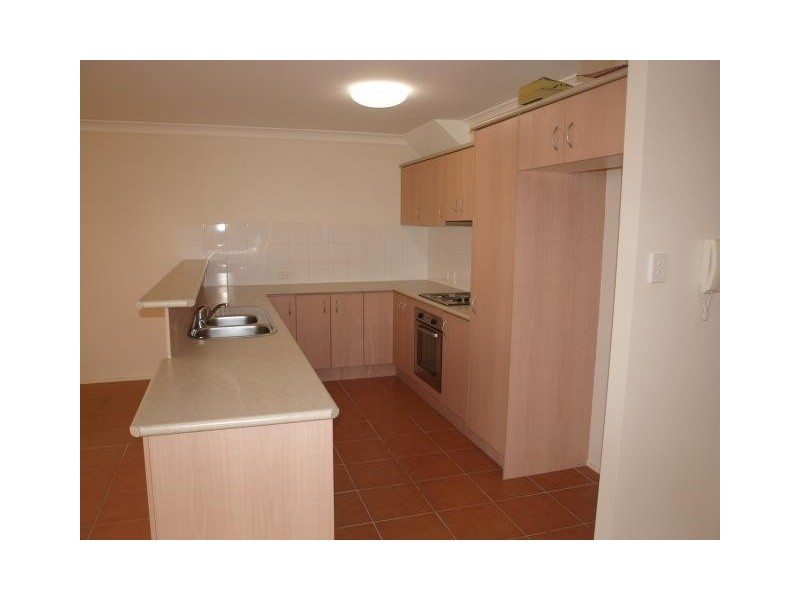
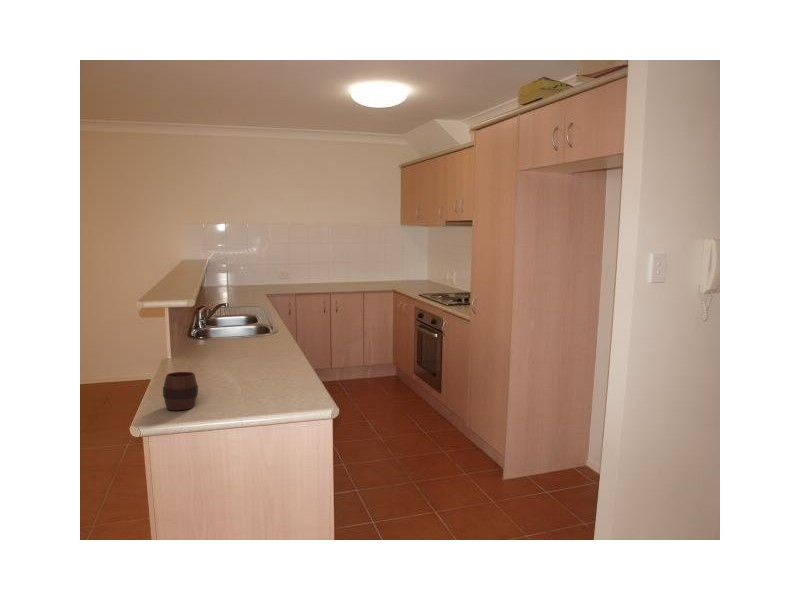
+ cup [162,371,199,411]
